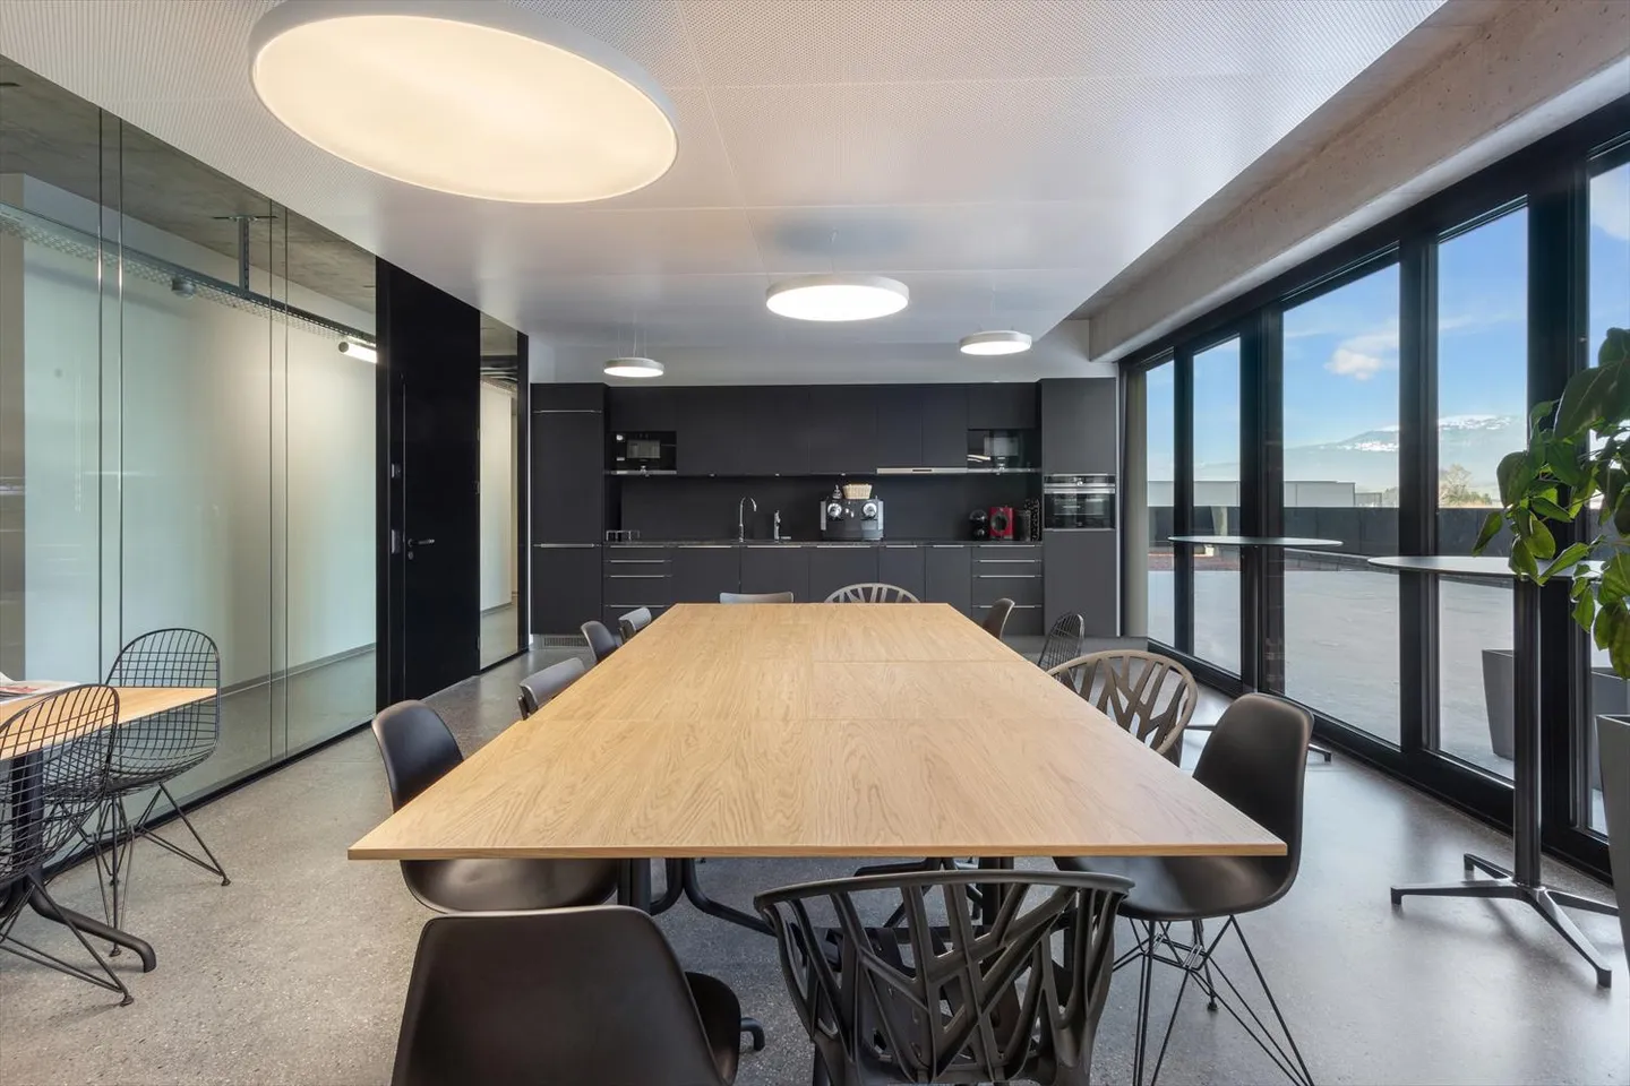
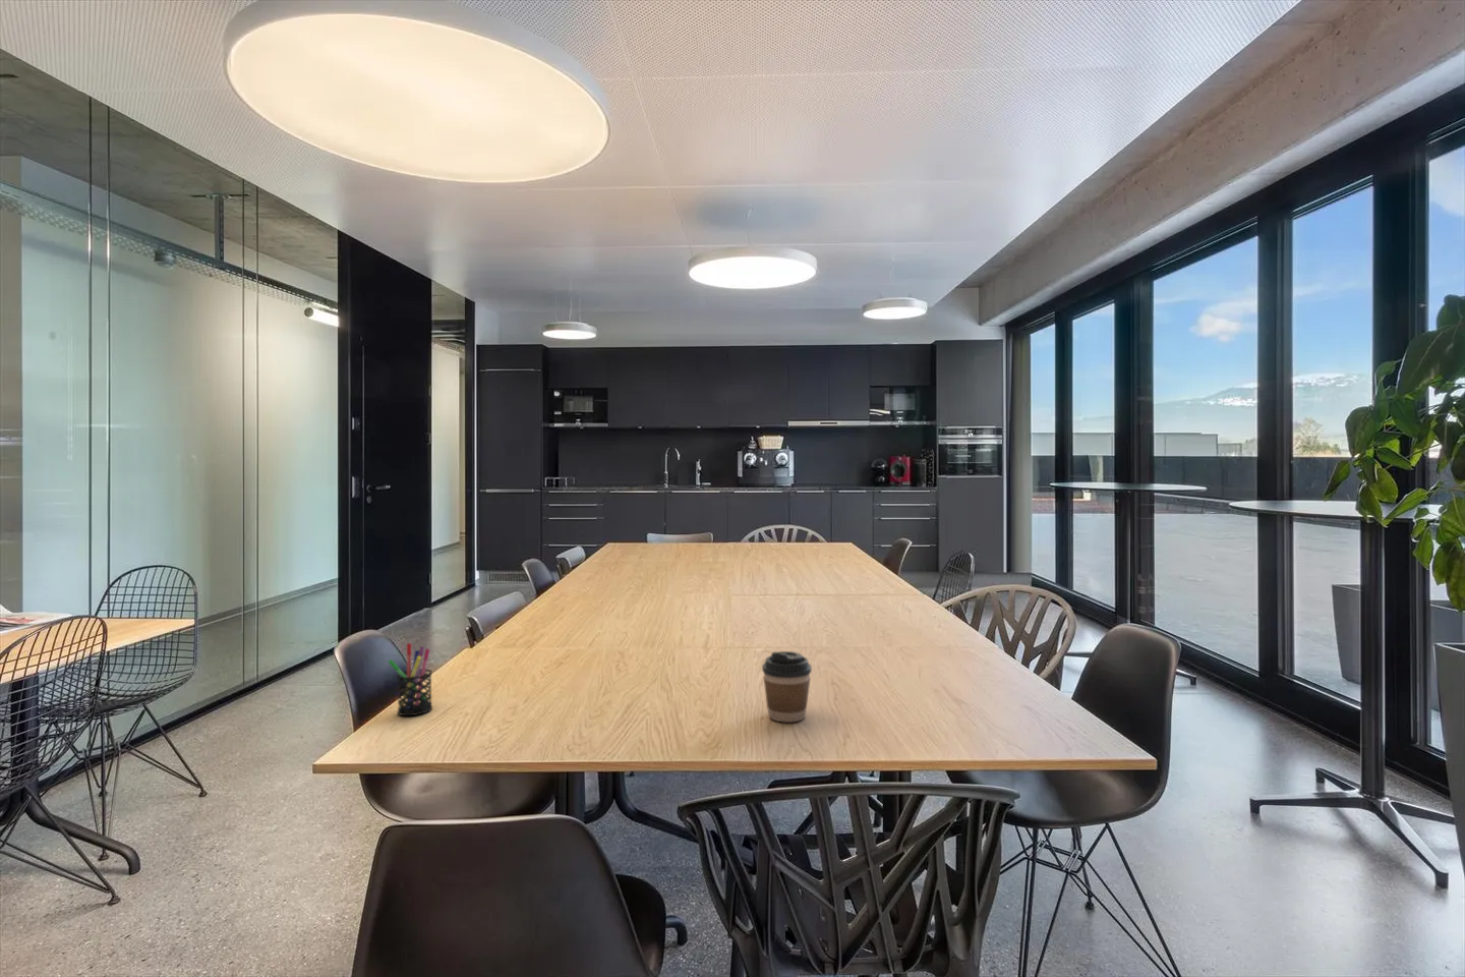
+ coffee cup [761,650,813,724]
+ pen holder [387,642,434,716]
